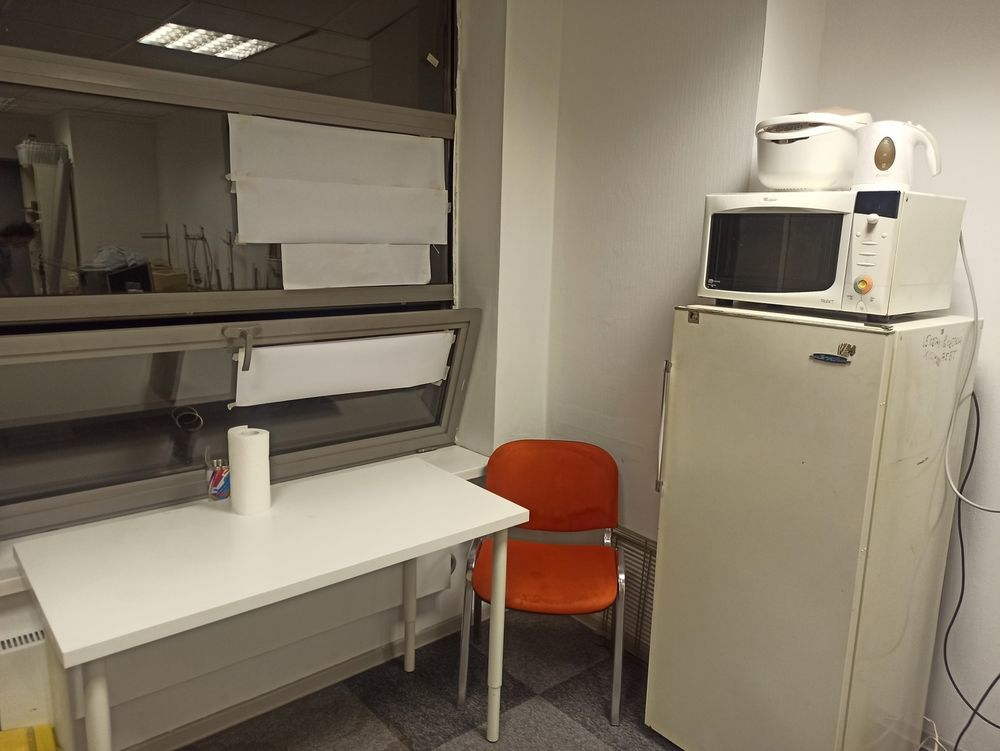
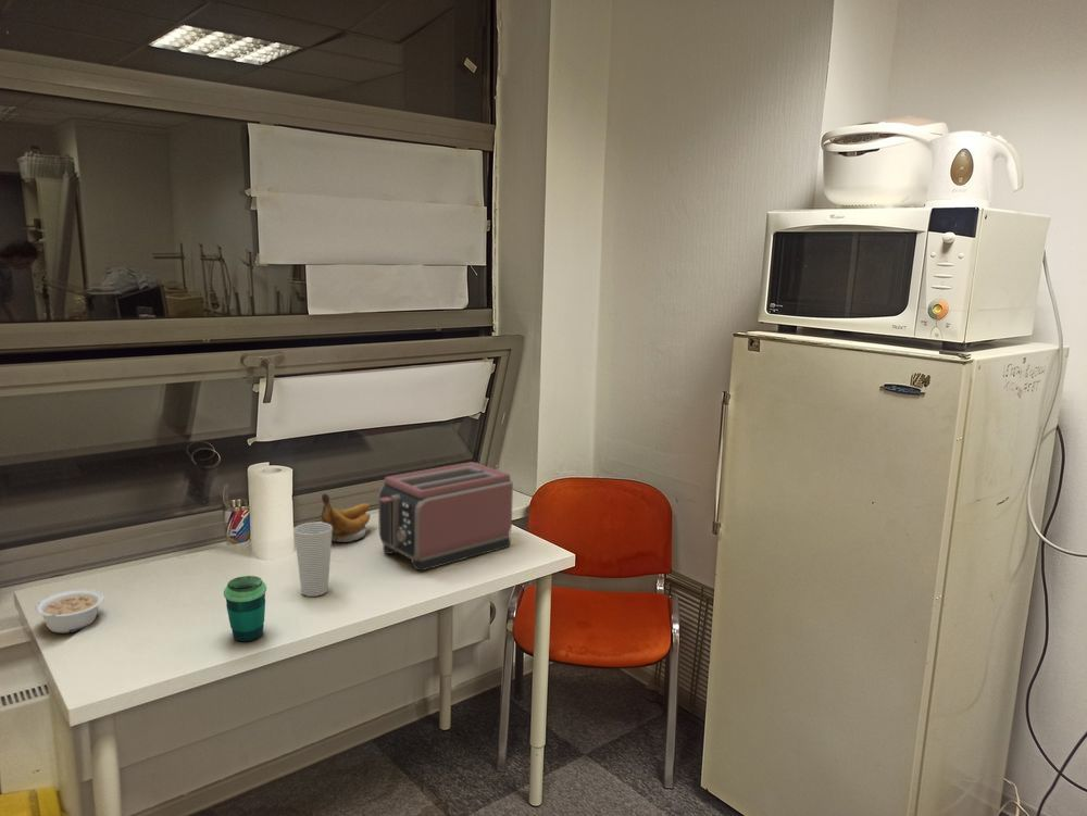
+ toaster [377,461,514,572]
+ cup [293,520,333,598]
+ banana [321,492,373,543]
+ legume [35,588,104,633]
+ cup [223,575,267,642]
